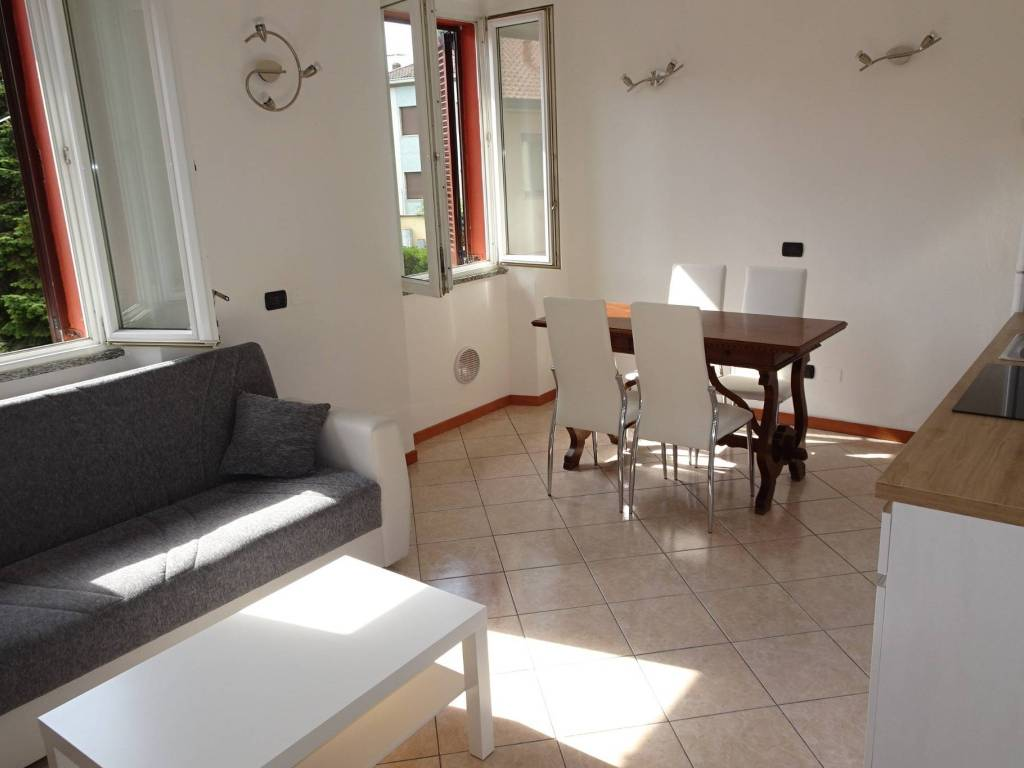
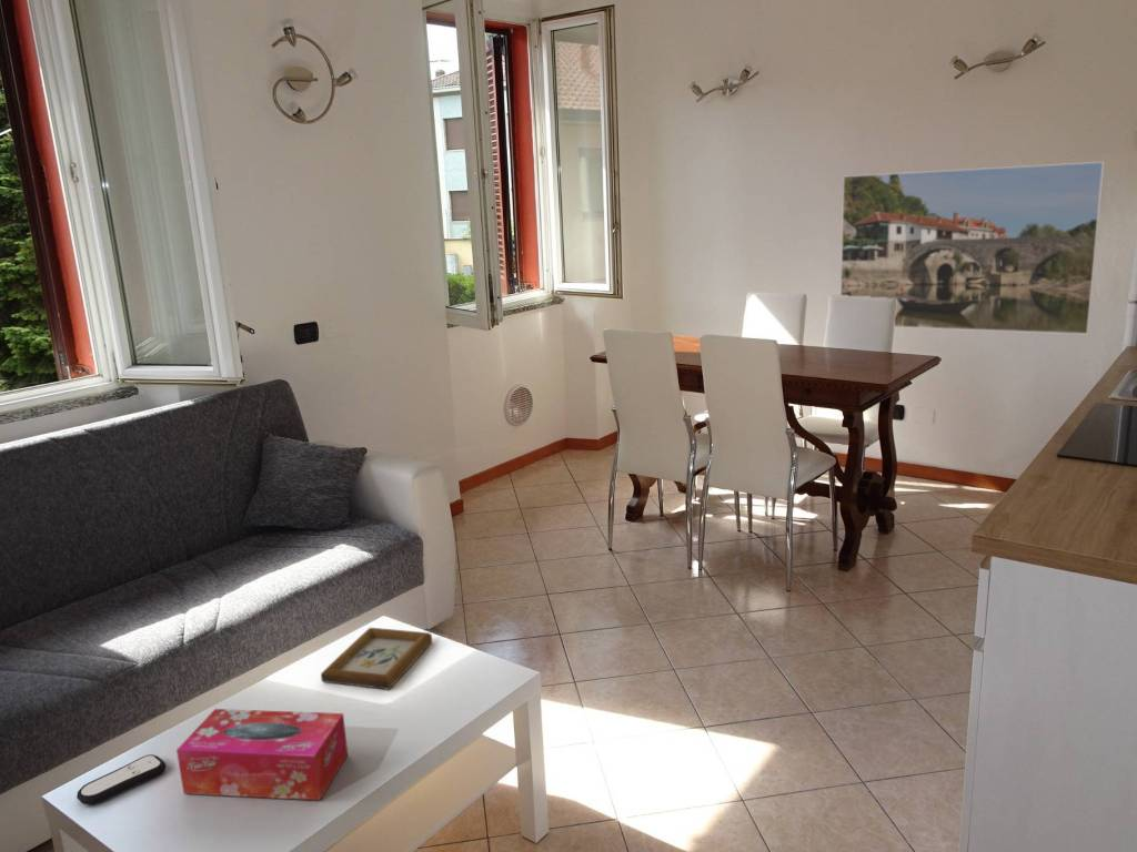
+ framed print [839,161,1106,335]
+ picture frame [320,627,433,690]
+ remote control [76,753,168,807]
+ tissue box [175,708,349,801]
